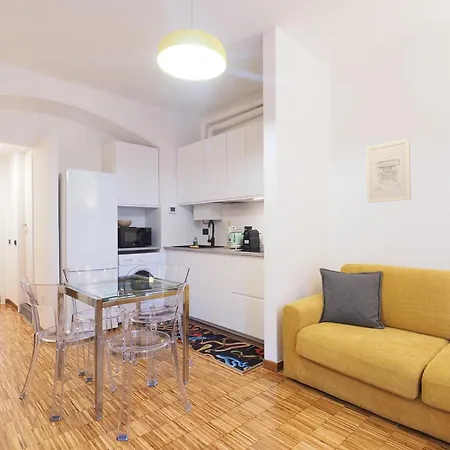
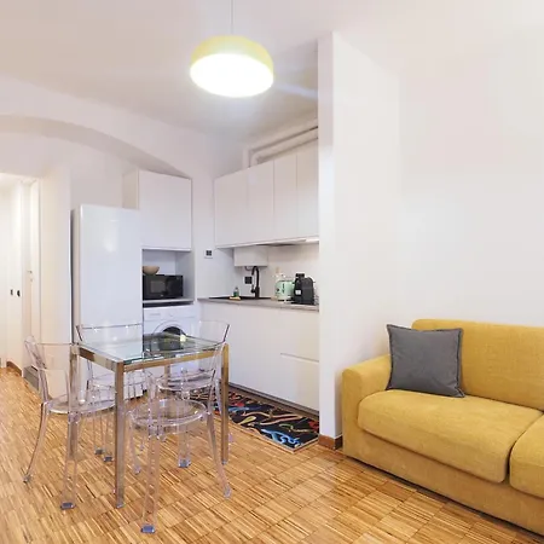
- wall art [365,138,412,204]
